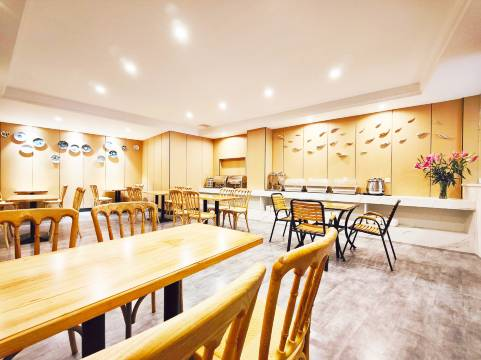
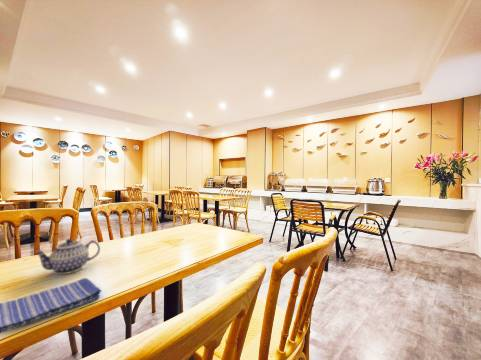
+ teapot [32,238,101,275]
+ dish towel [0,277,103,334]
